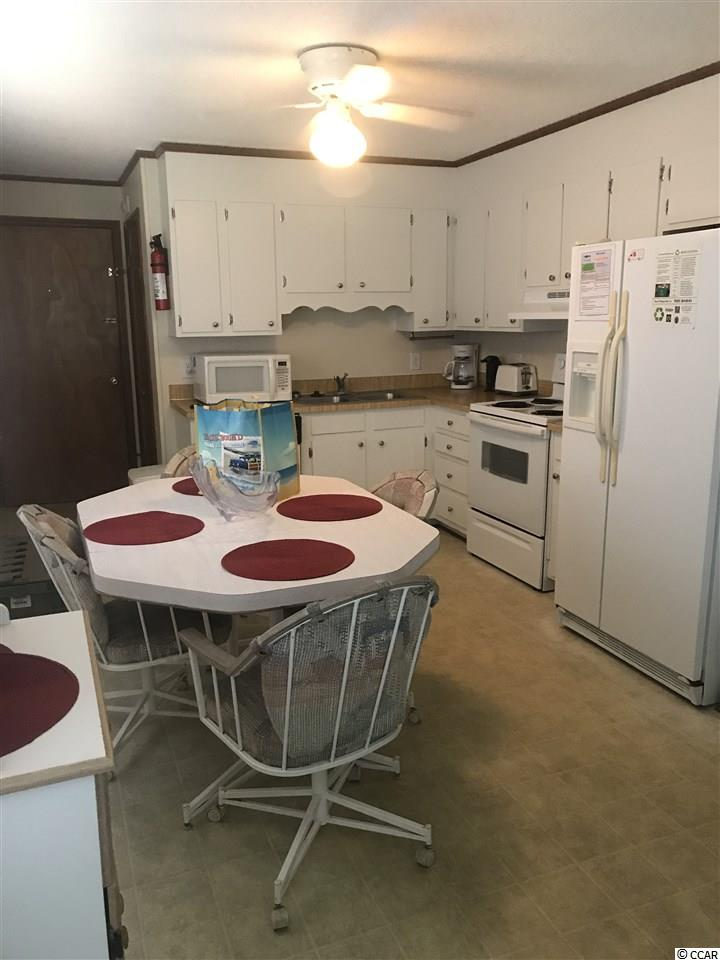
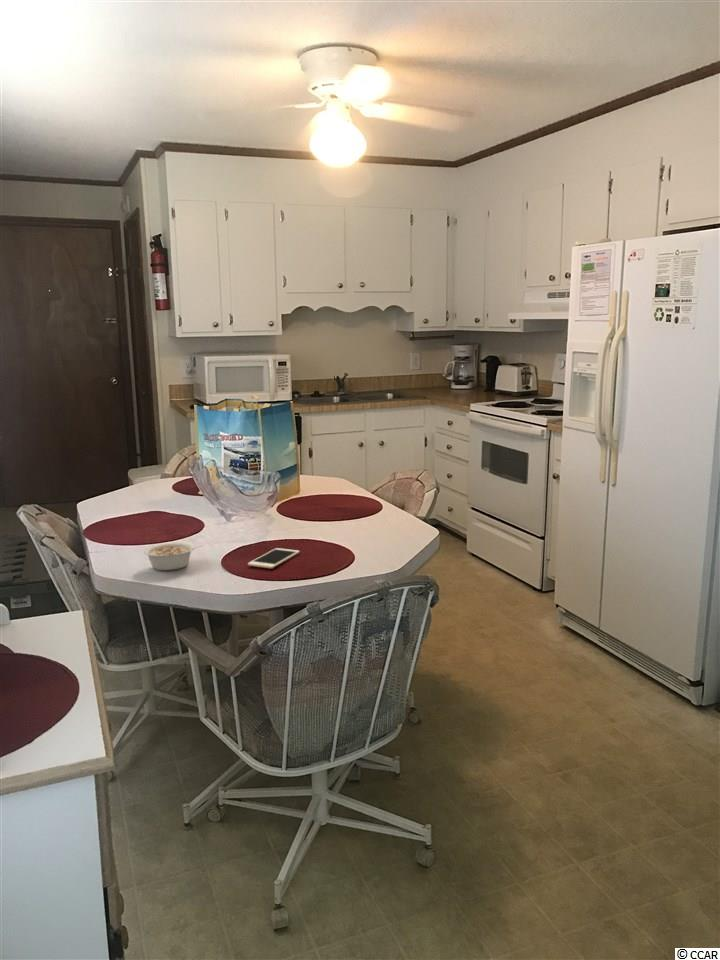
+ cell phone [247,547,301,569]
+ legume [142,542,204,571]
